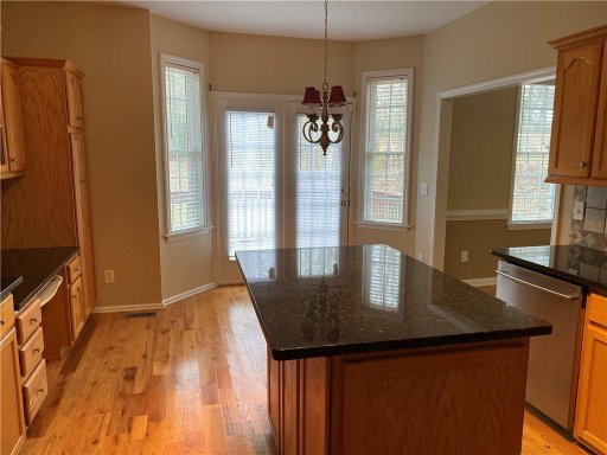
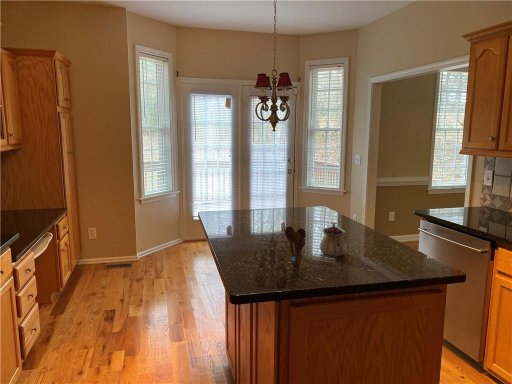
+ utensil holder [284,225,307,274]
+ teapot [319,221,347,257]
